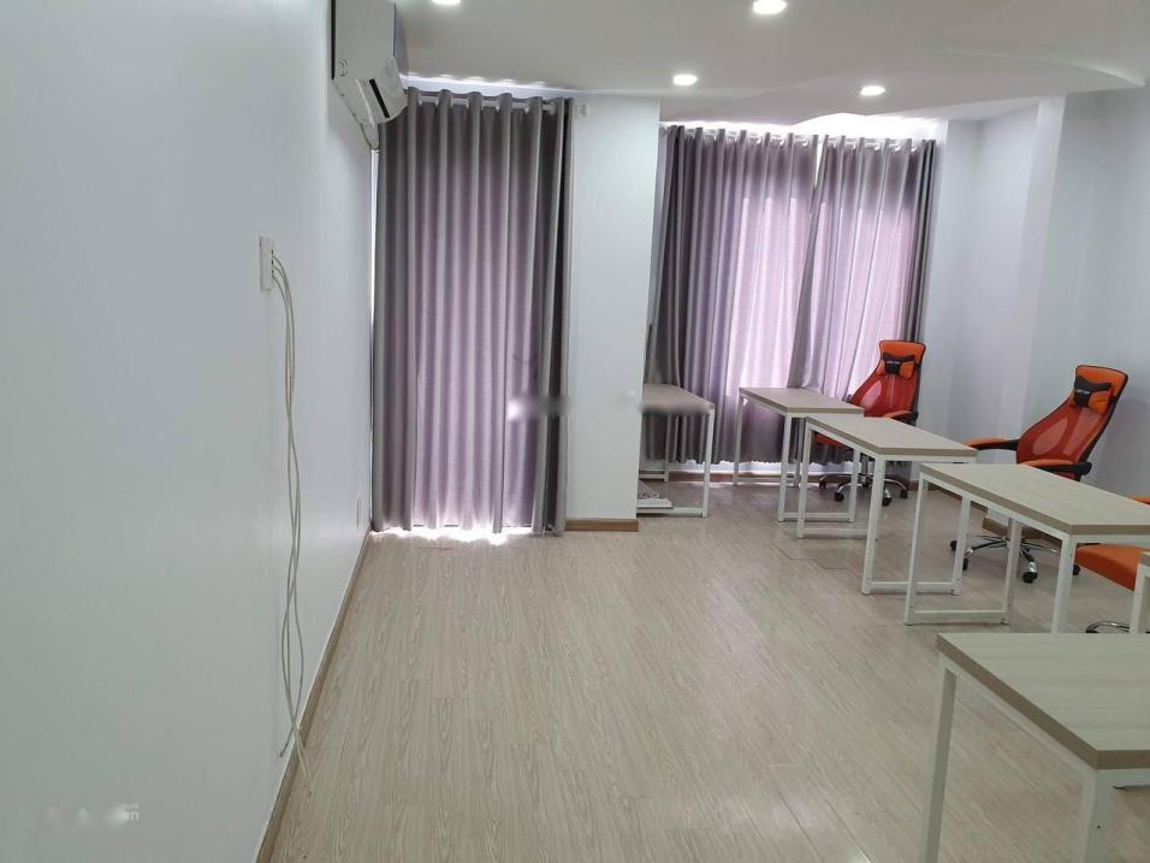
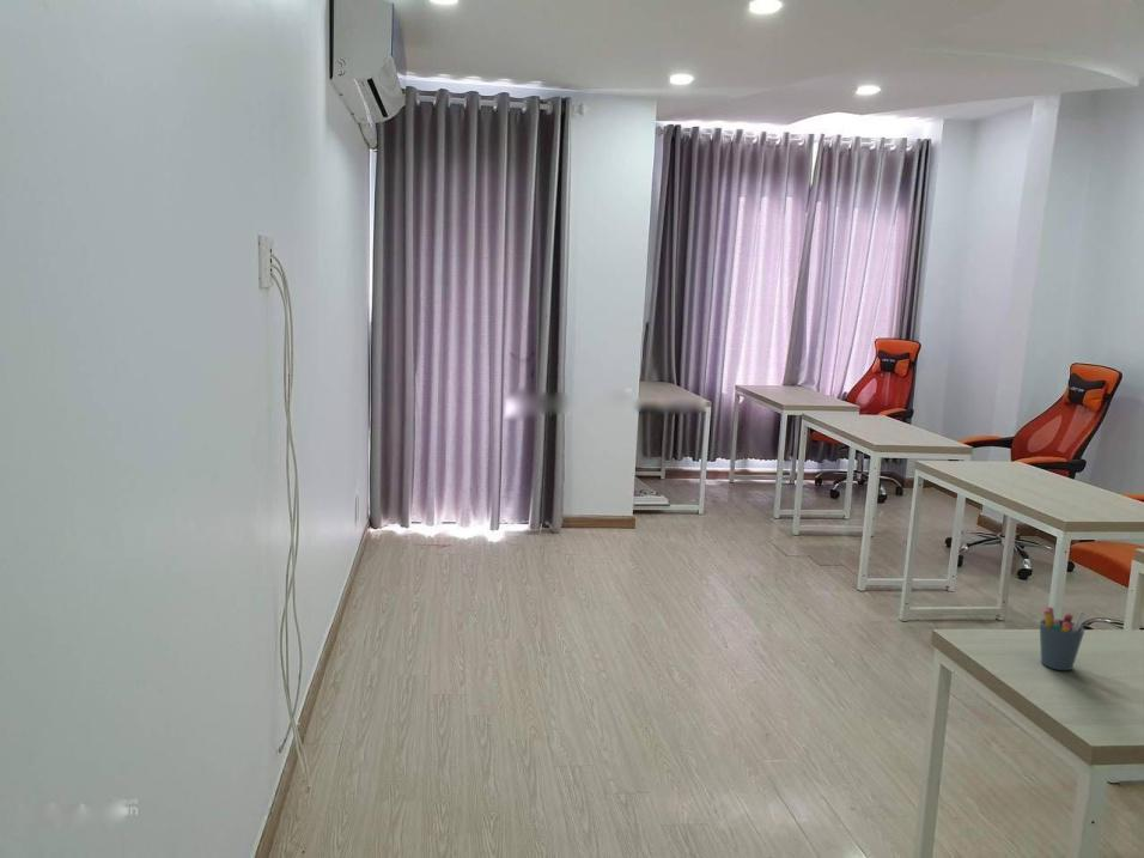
+ pen holder [1039,606,1088,671]
